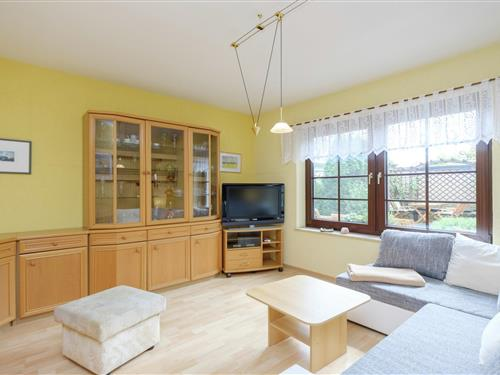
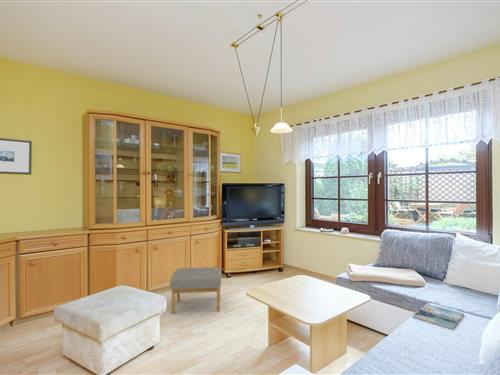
+ magazine [412,303,465,330]
+ footstool [169,266,223,314]
